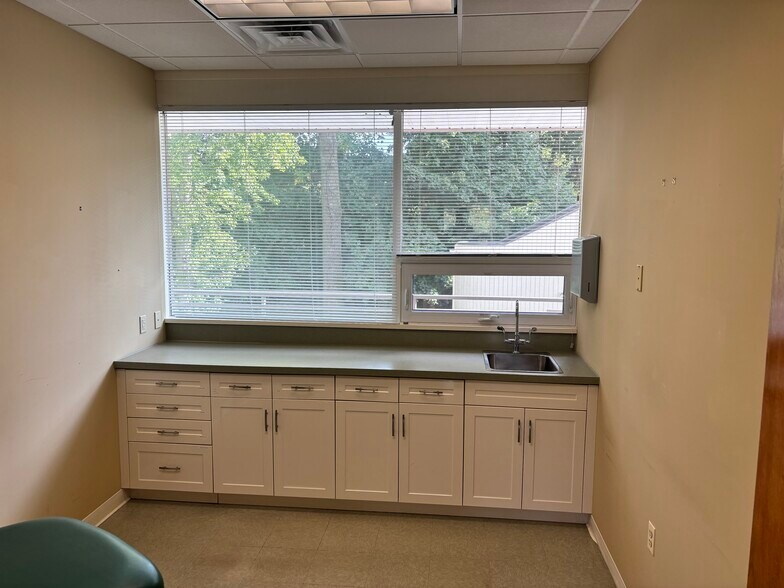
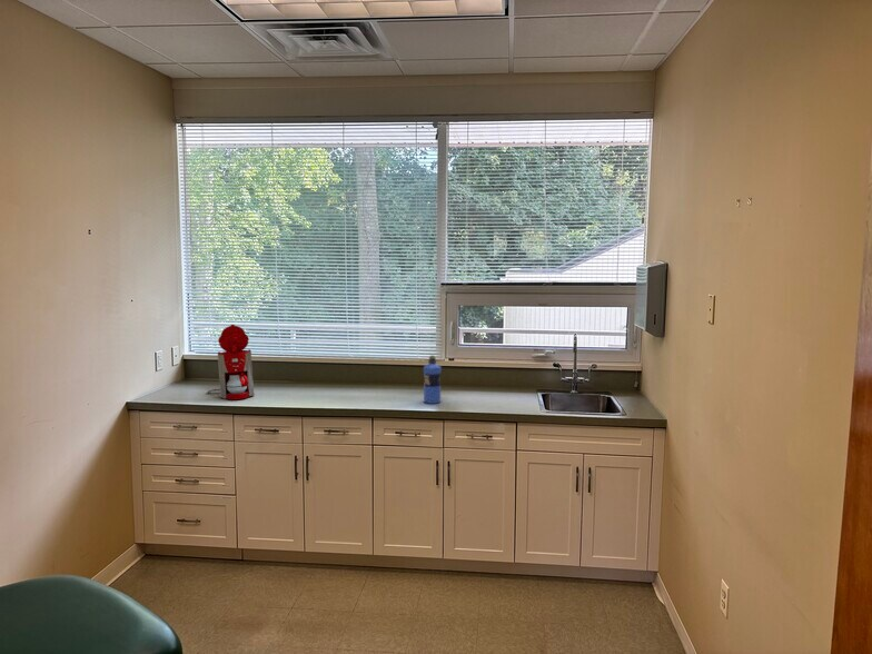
+ water bottle [423,355,443,405]
+ coffee maker [207,324,256,400]
